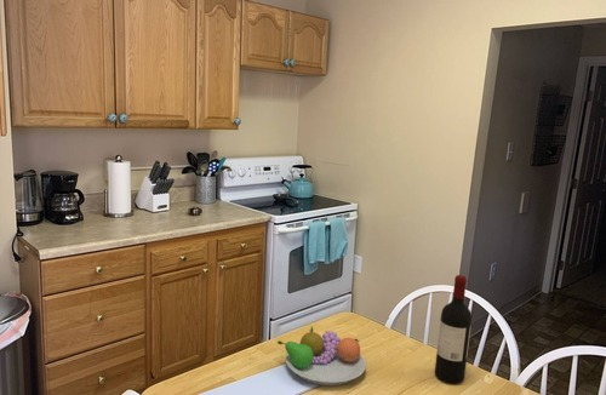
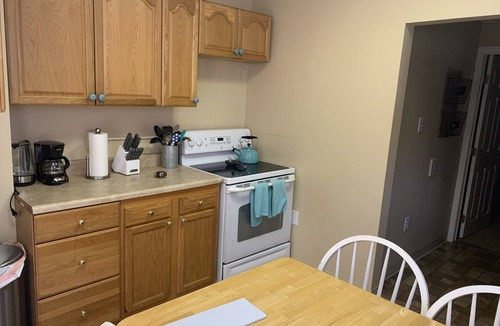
- wine bottle [434,274,473,384]
- fruit bowl [276,326,367,387]
